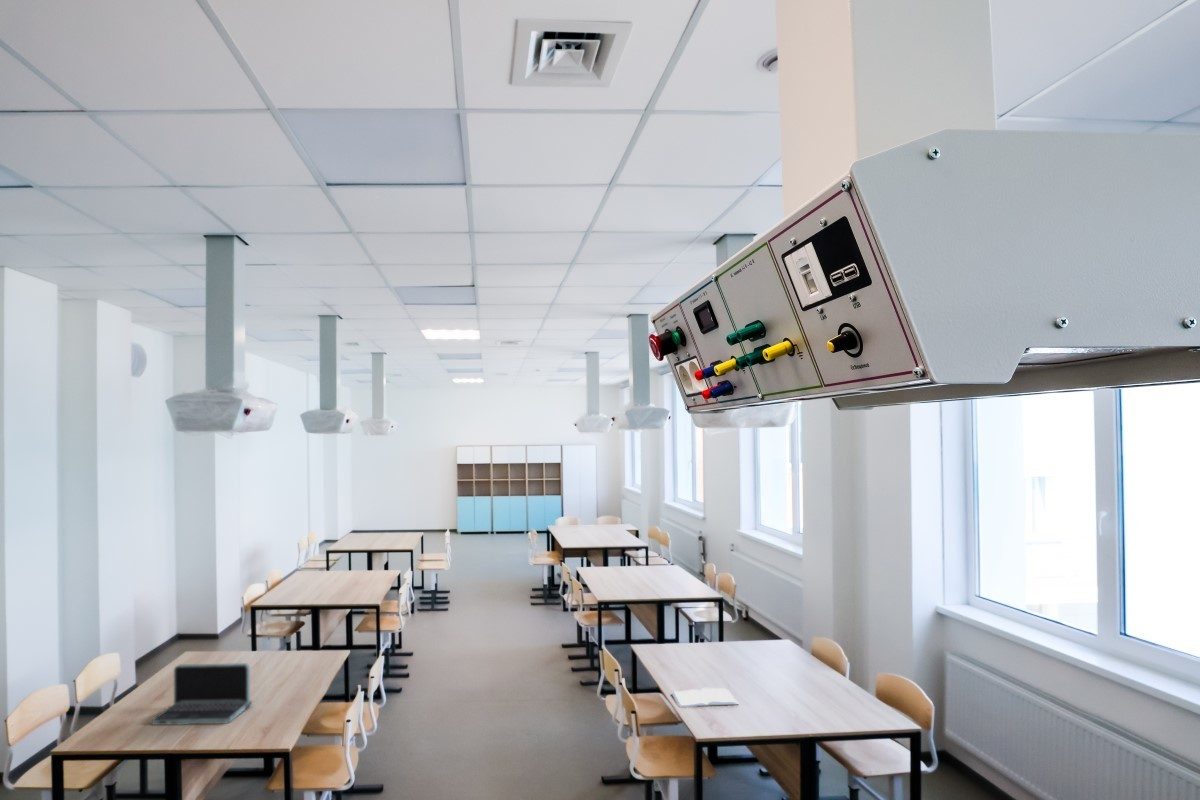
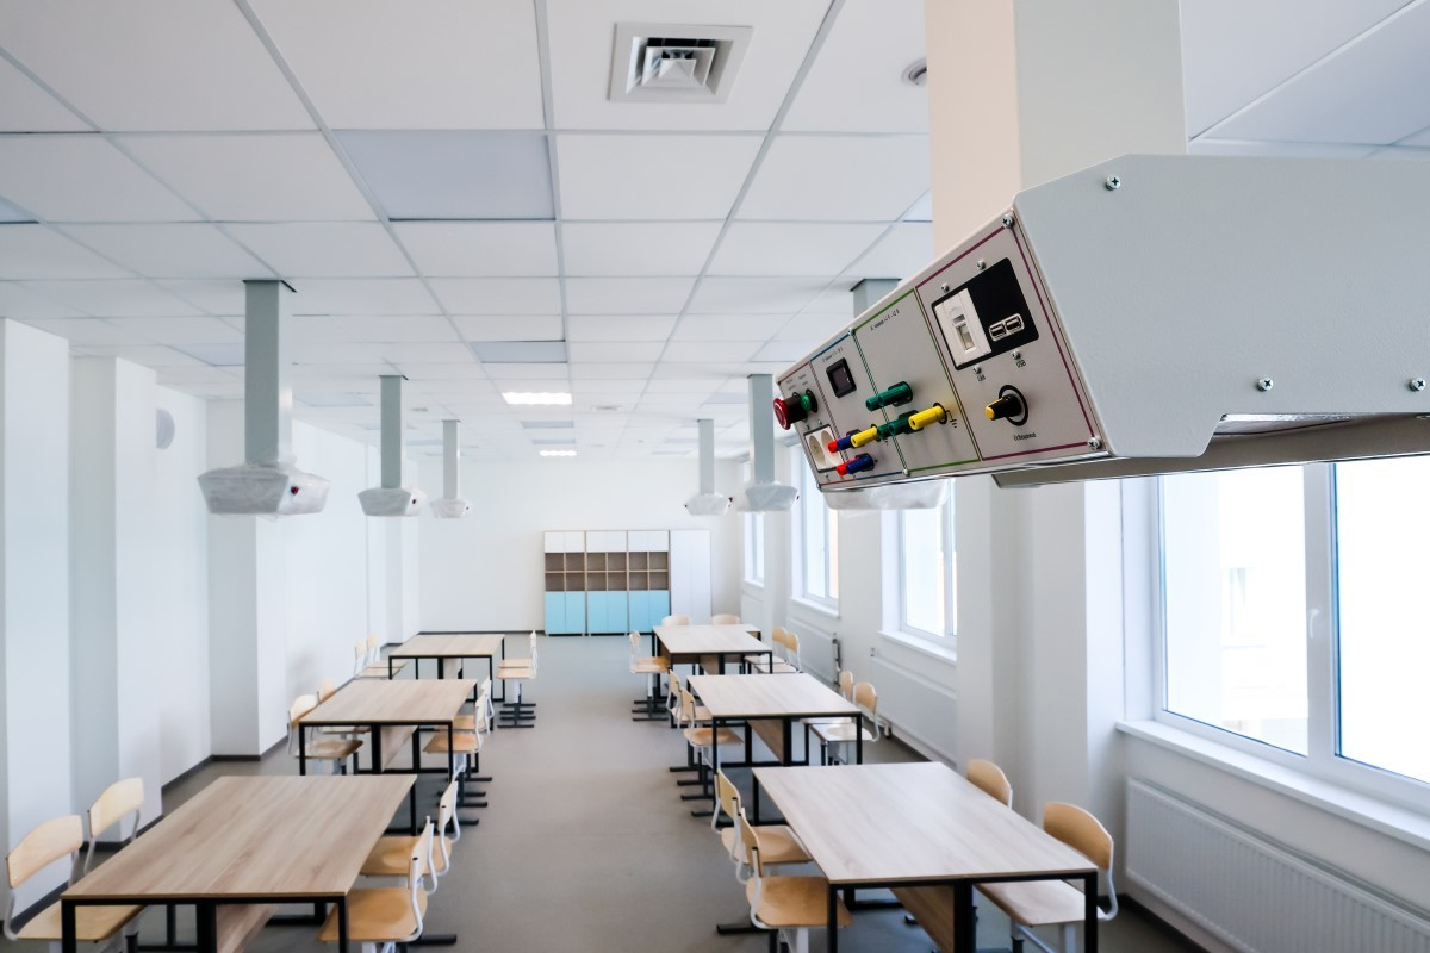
- book [671,687,739,708]
- laptop [151,662,253,726]
